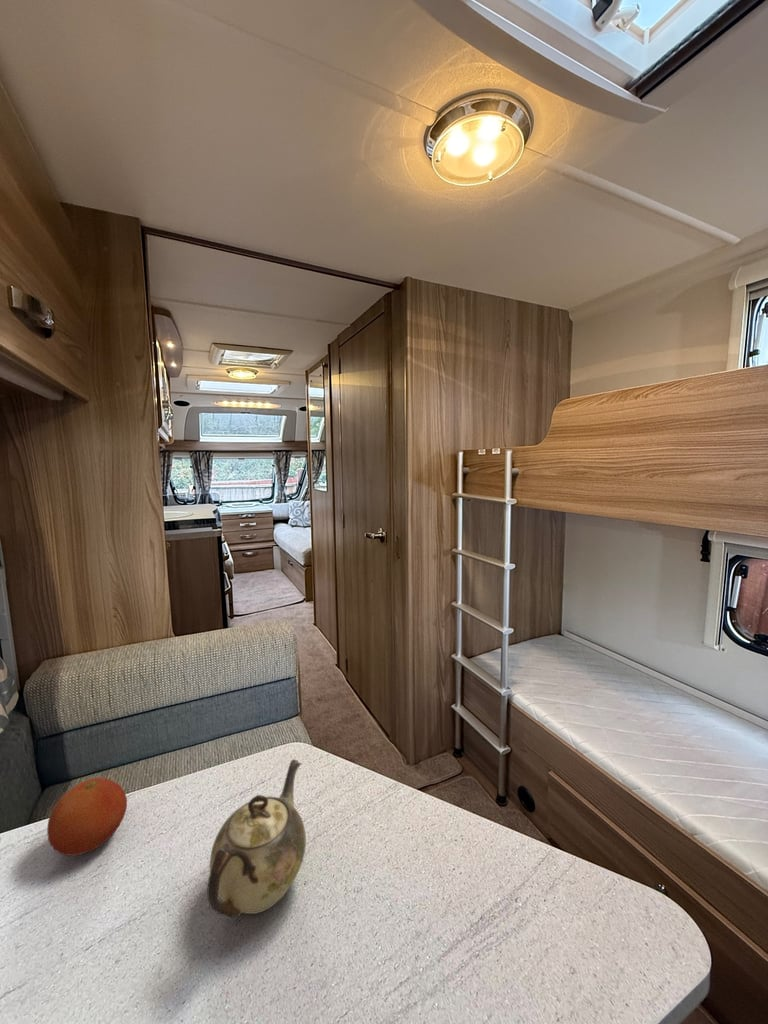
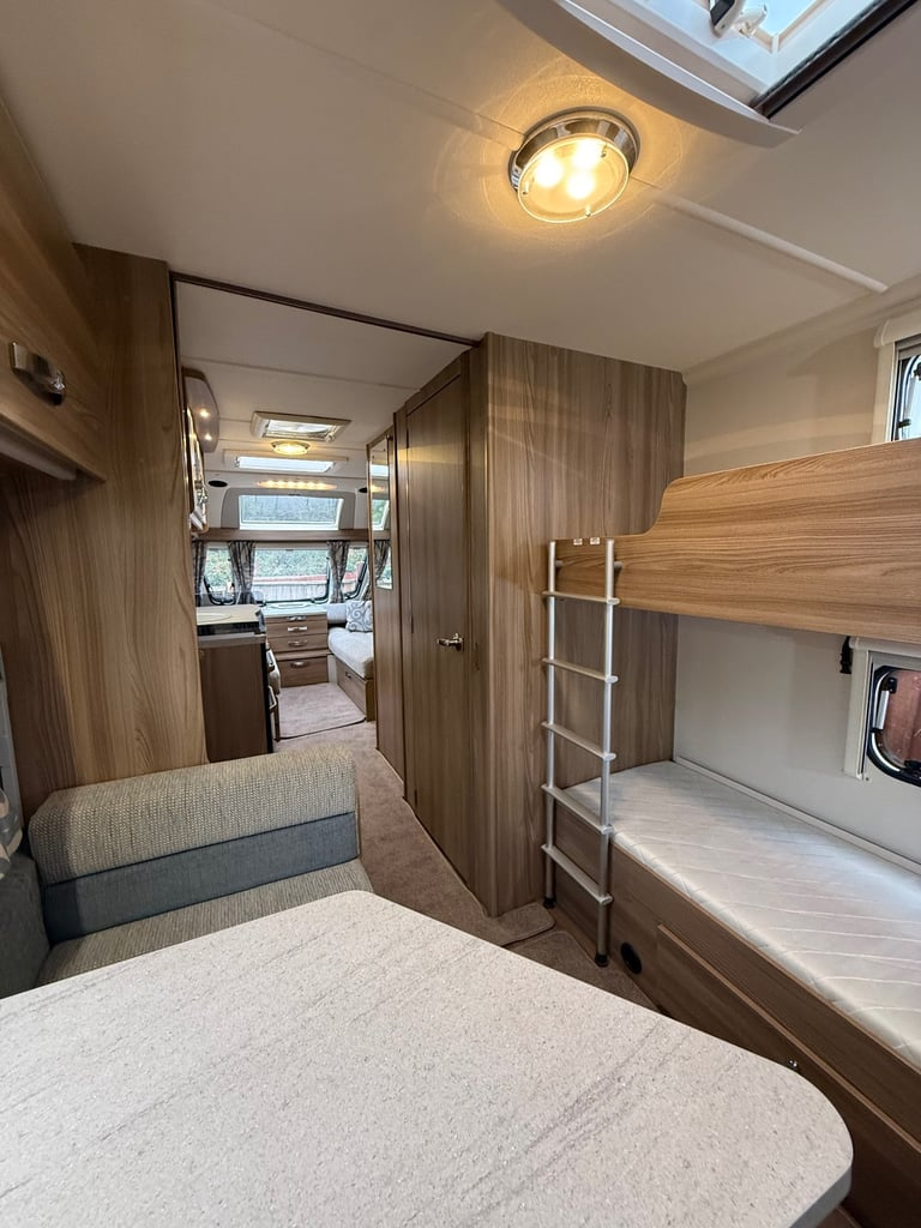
- fruit [46,777,128,857]
- teapot [206,759,307,918]
